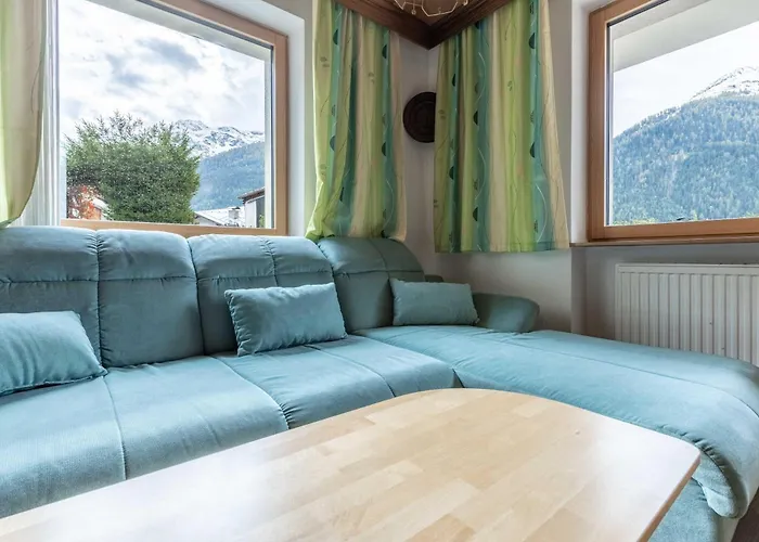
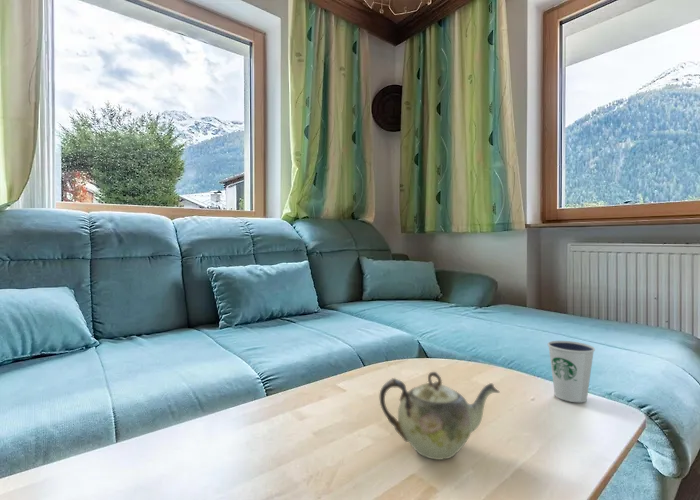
+ dixie cup [547,340,596,403]
+ teapot [379,371,501,461]
